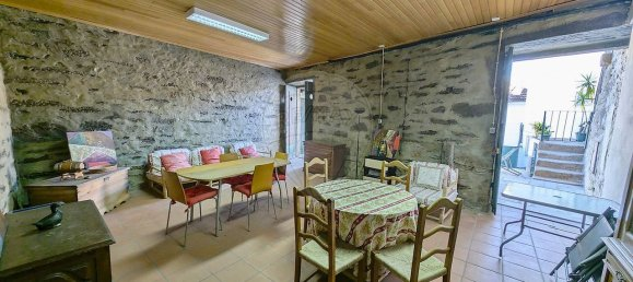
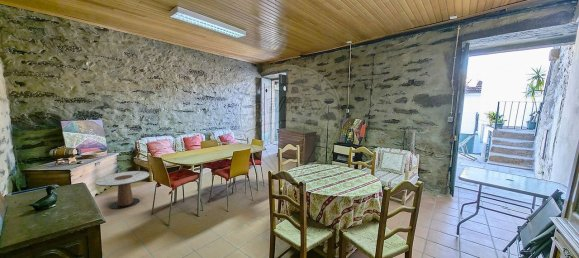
+ side table [94,170,151,210]
